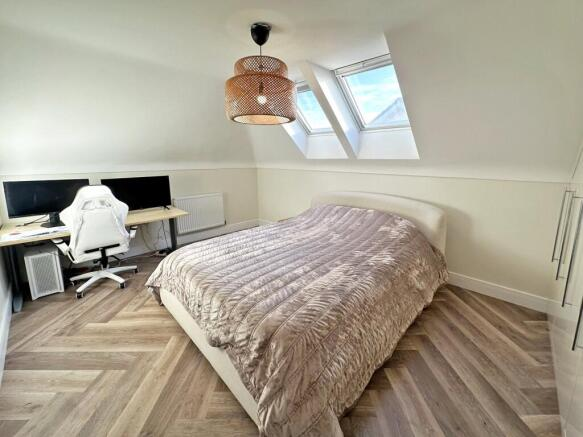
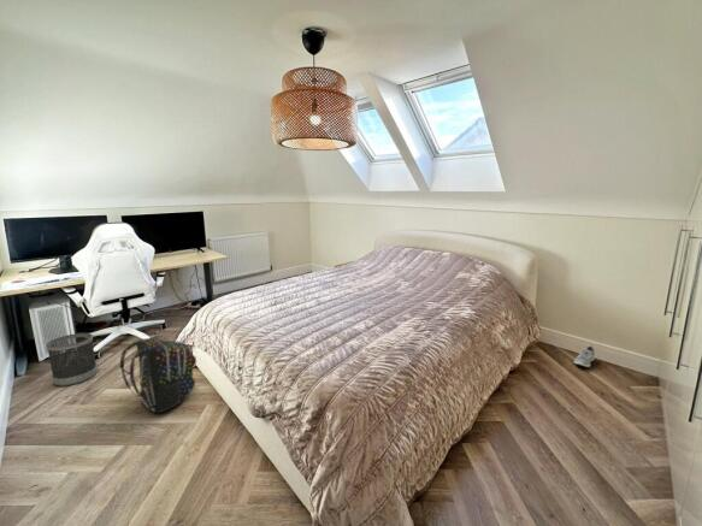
+ wastebasket [46,332,99,388]
+ backpack [118,337,197,414]
+ sneaker [573,344,596,368]
